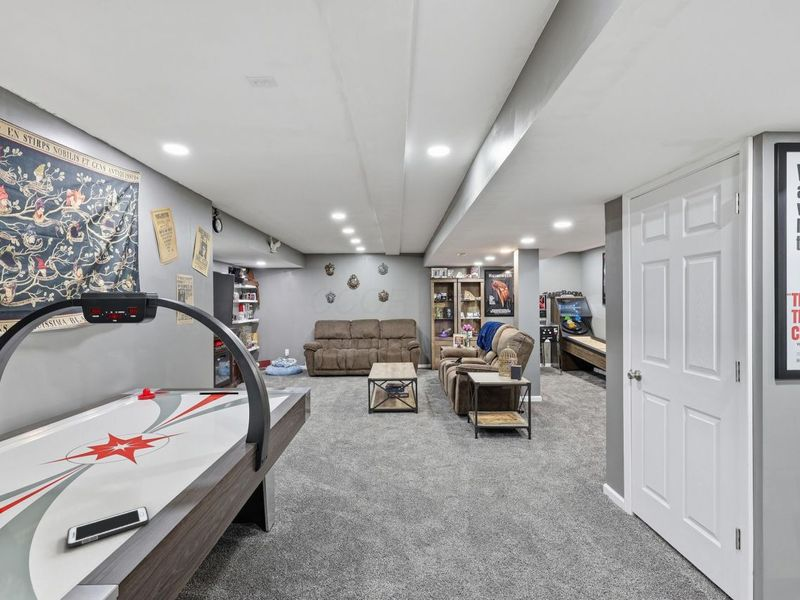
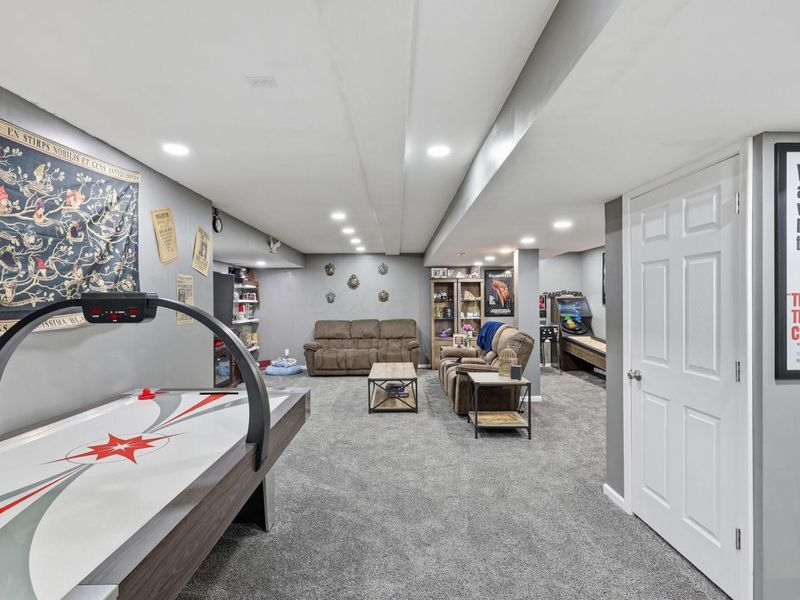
- cell phone [65,506,150,549]
